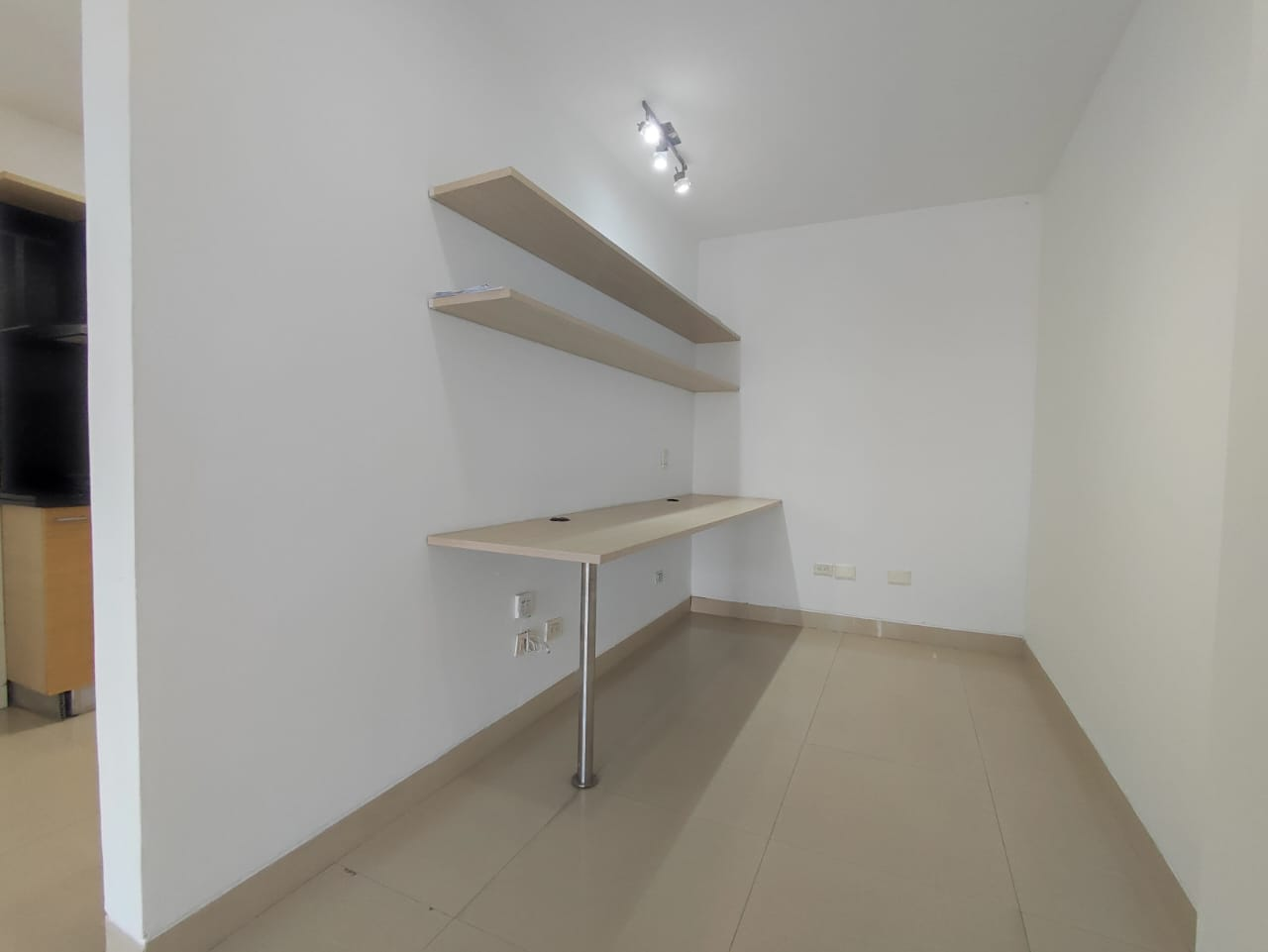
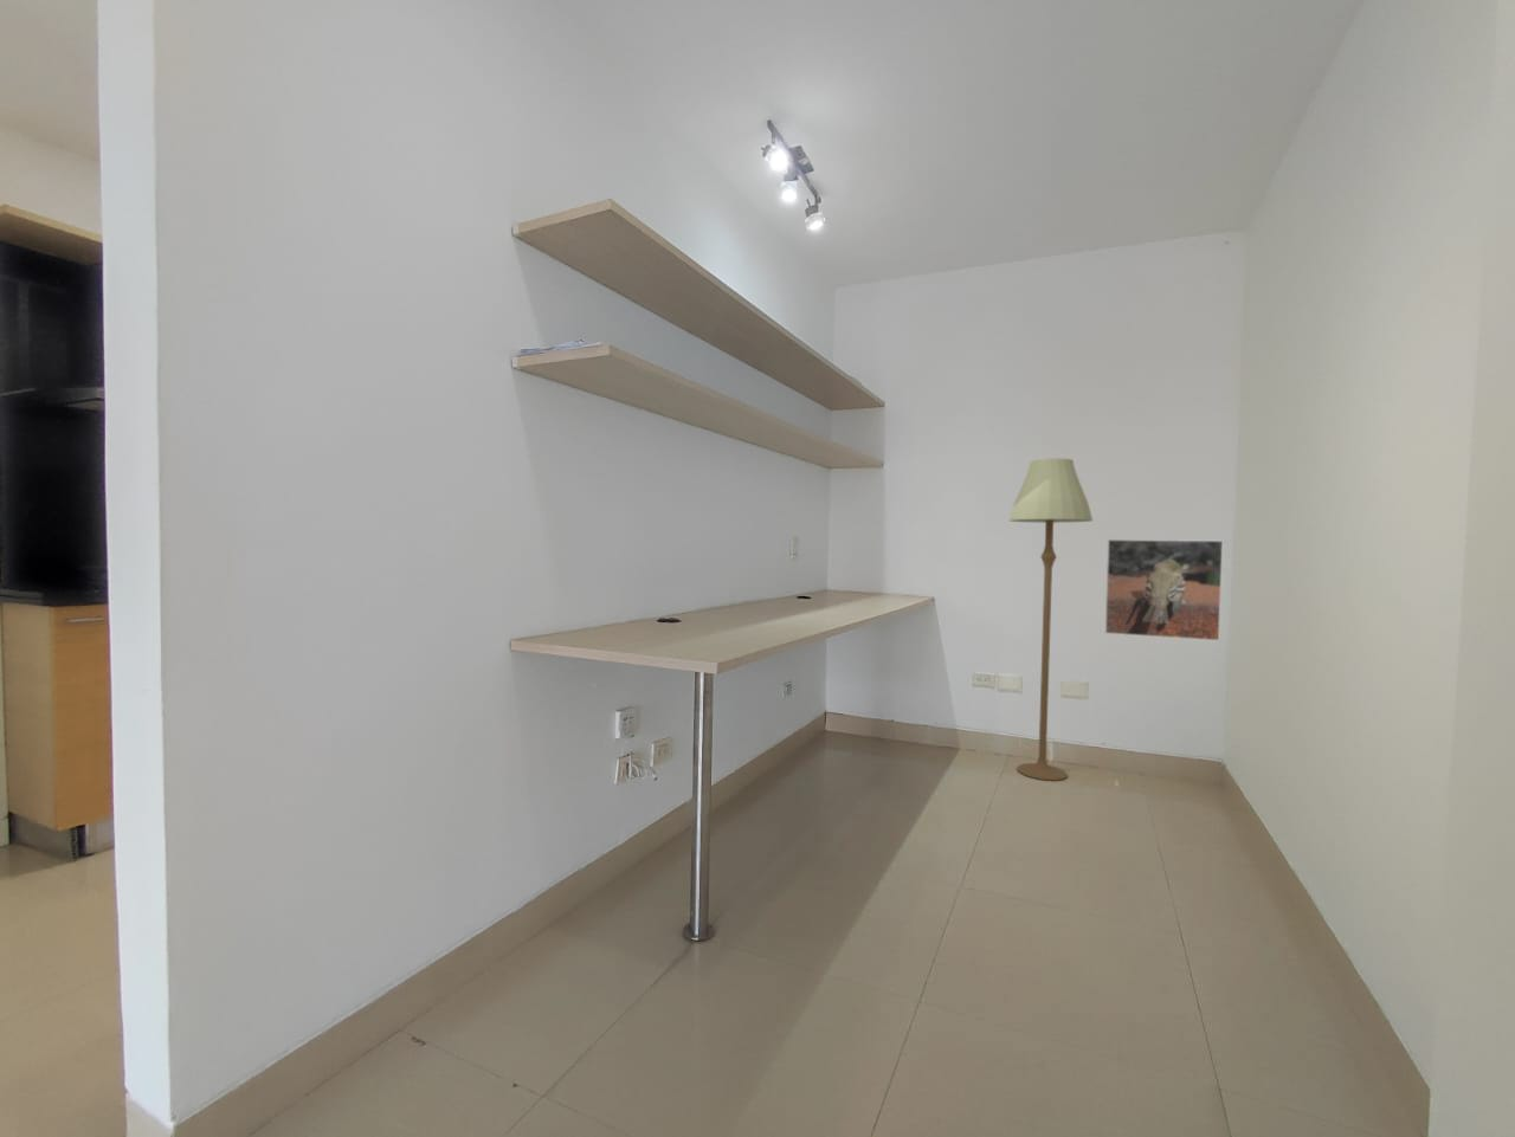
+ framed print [1103,539,1225,643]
+ floor lamp [1007,457,1093,782]
